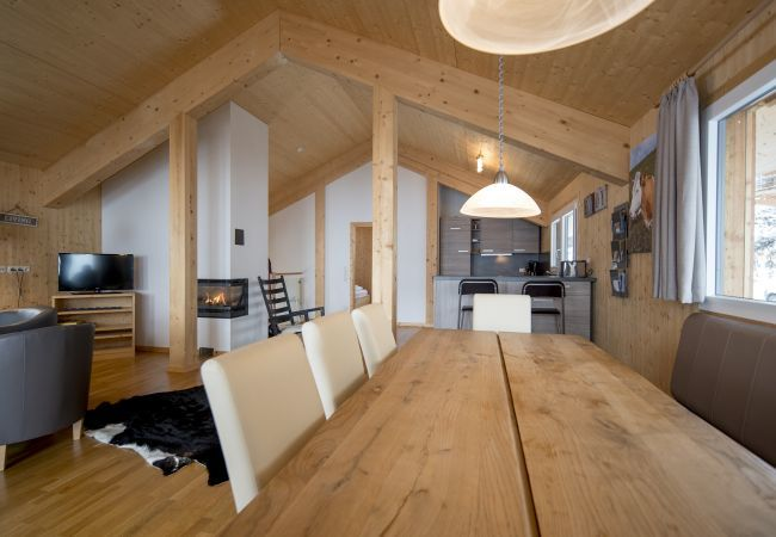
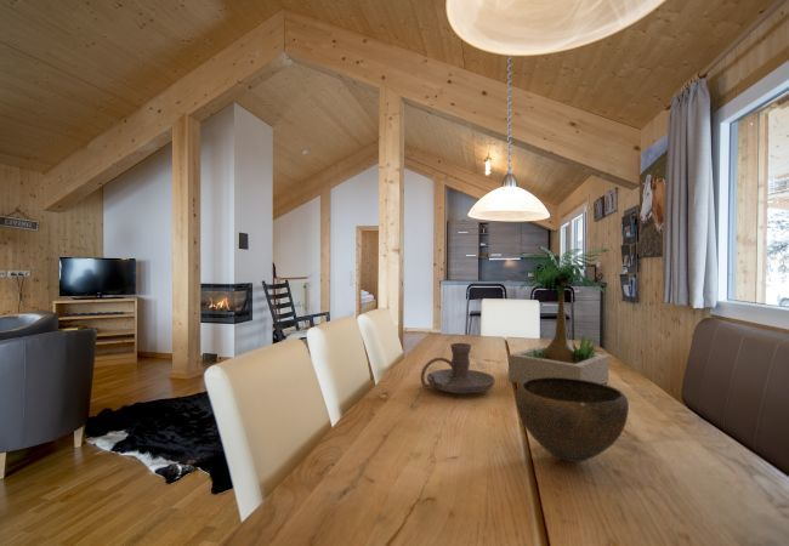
+ bowl [515,377,630,463]
+ potted plant [507,245,609,385]
+ candle holder [420,342,496,394]
